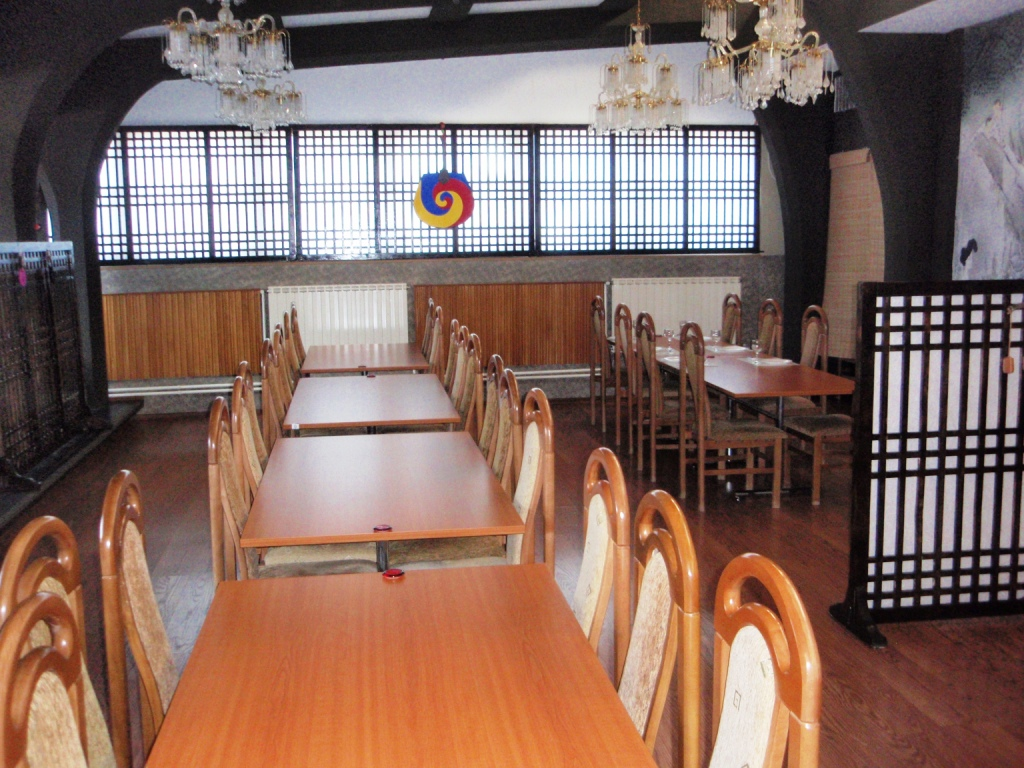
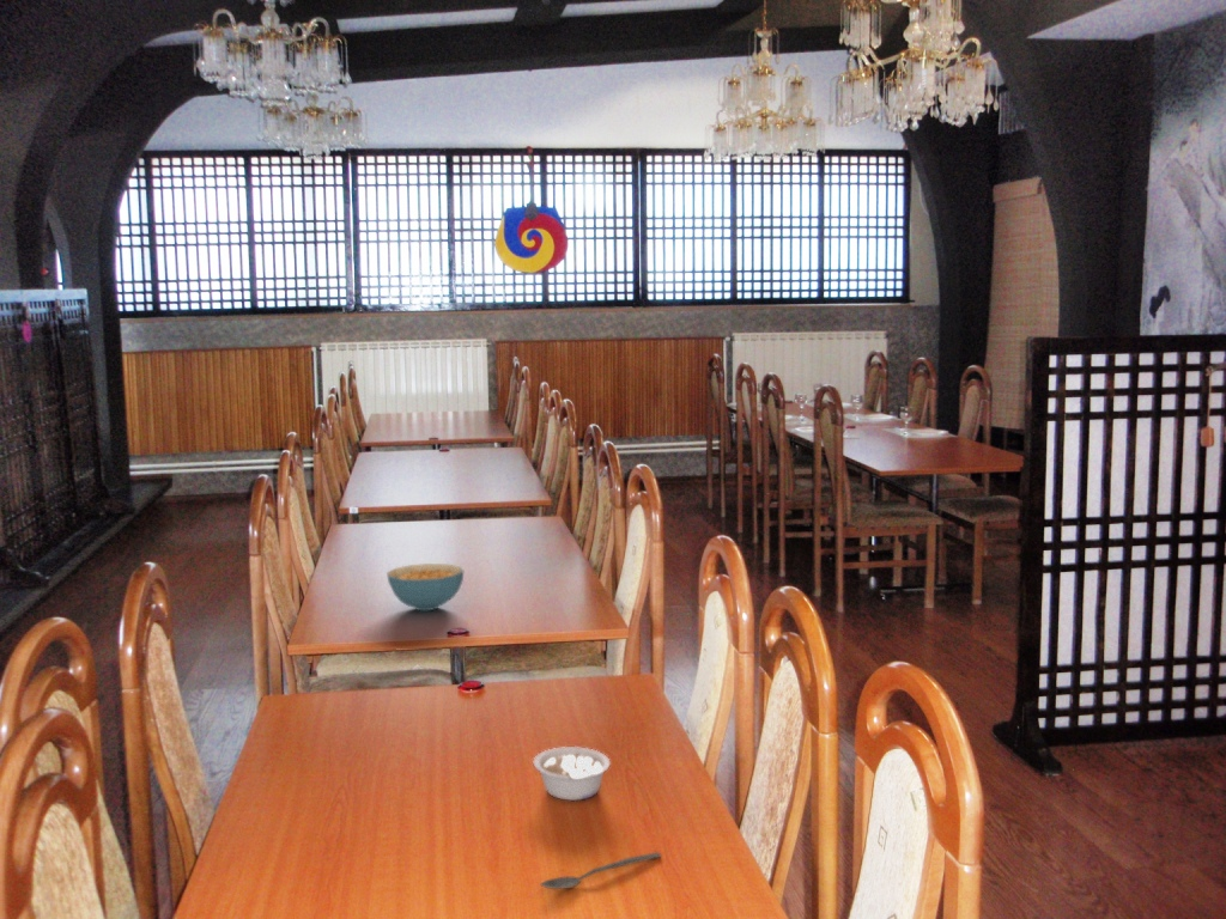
+ spoon [540,851,662,890]
+ legume [533,745,611,802]
+ cereal bowl [386,562,465,611]
